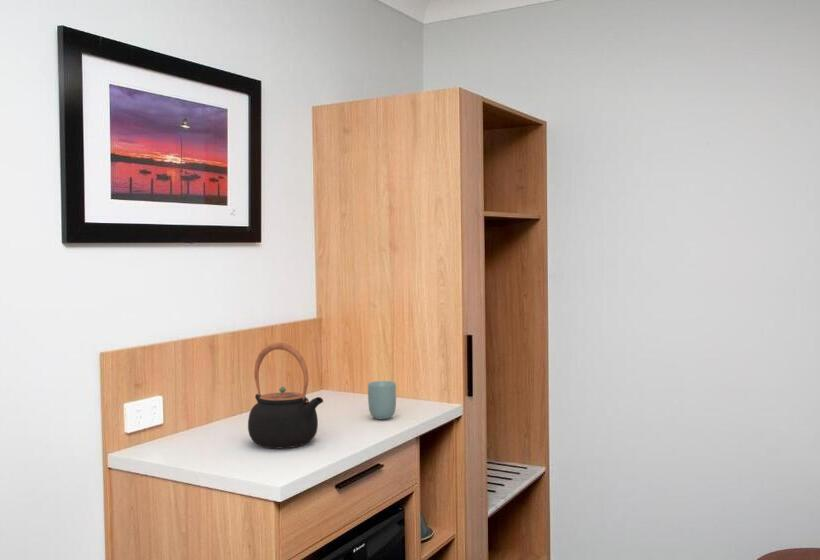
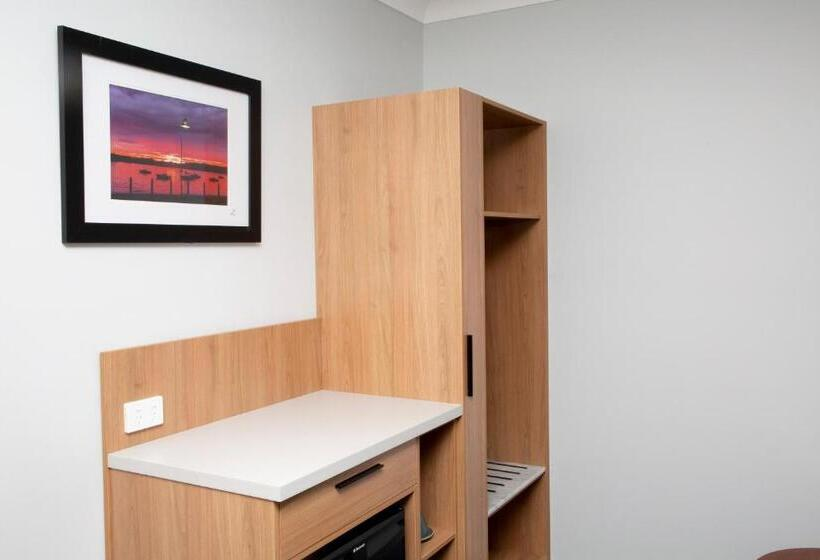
- cup [367,380,397,420]
- teapot [247,342,324,449]
